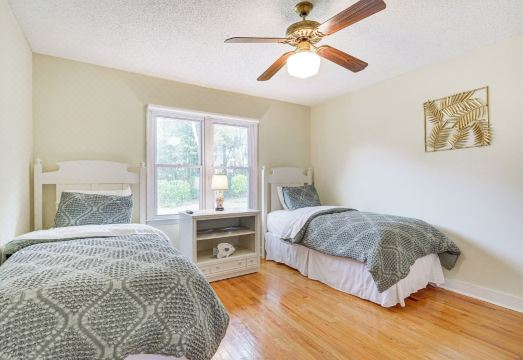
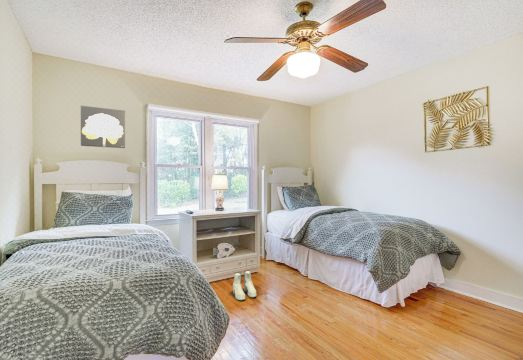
+ wall art [80,105,126,149]
+ boots [232,269,257,301]
